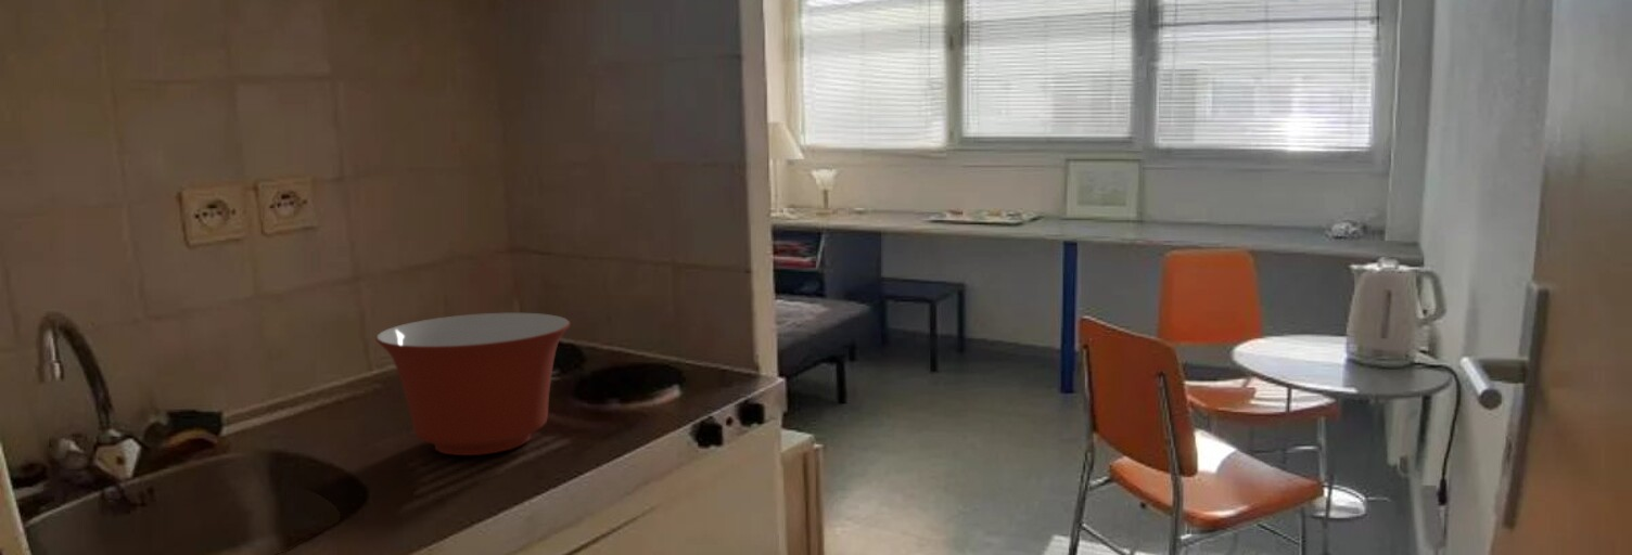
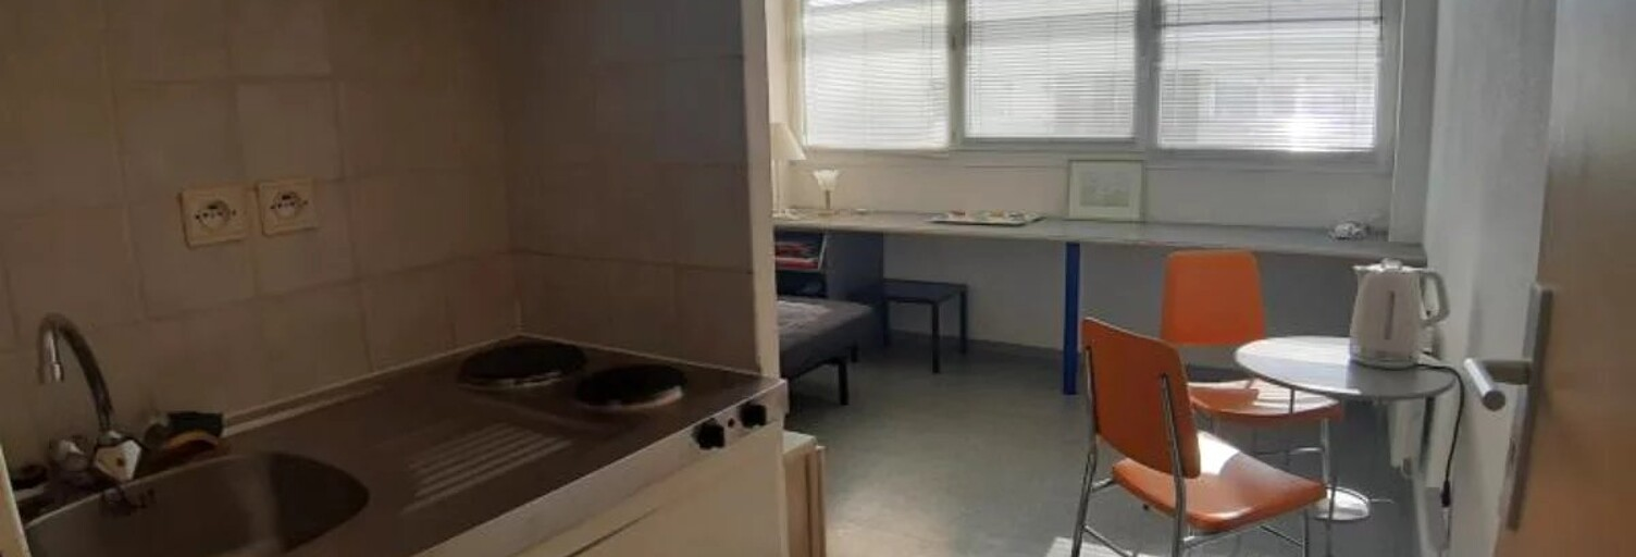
- mixing bowl [374,312,571,456]
